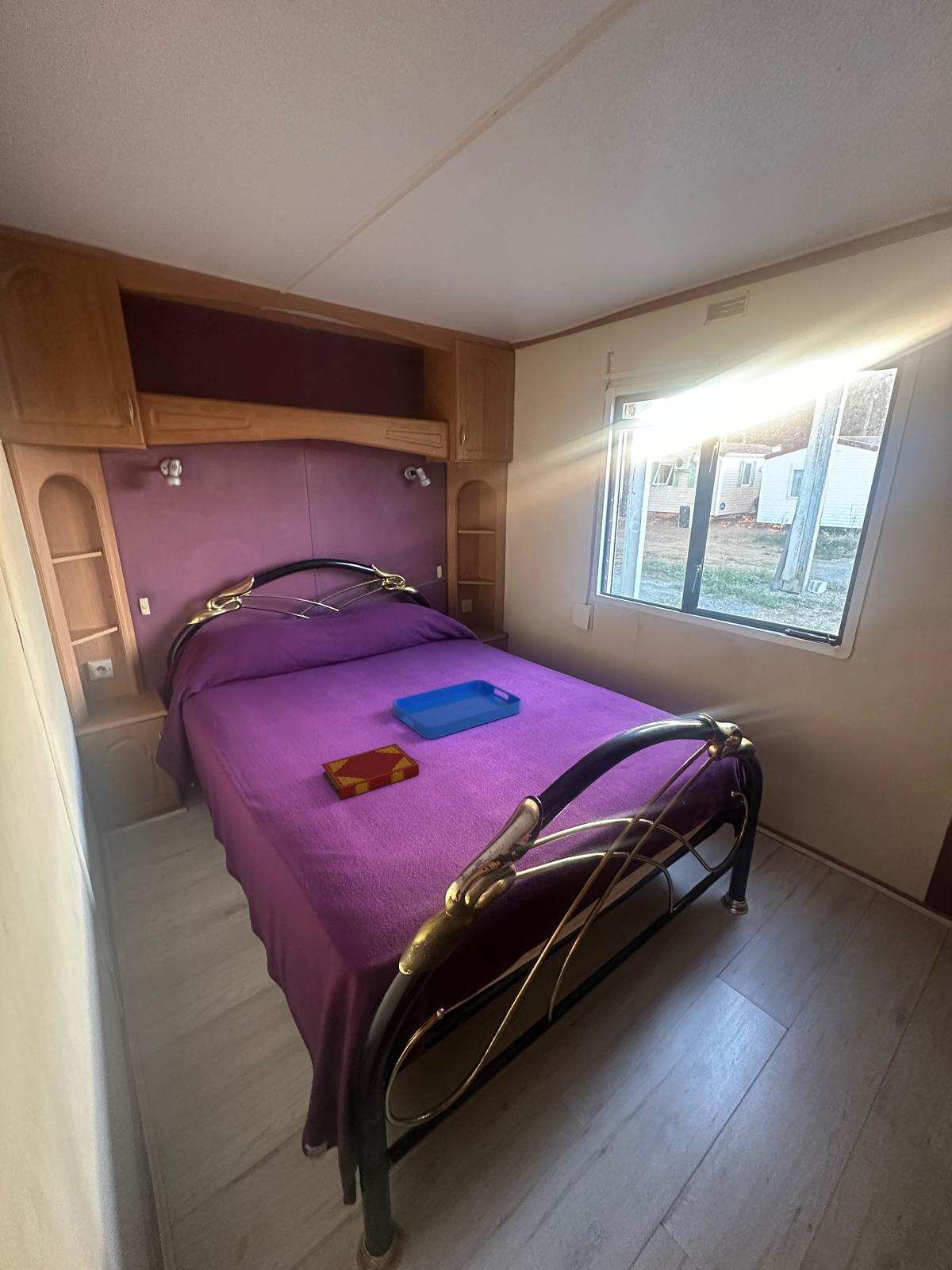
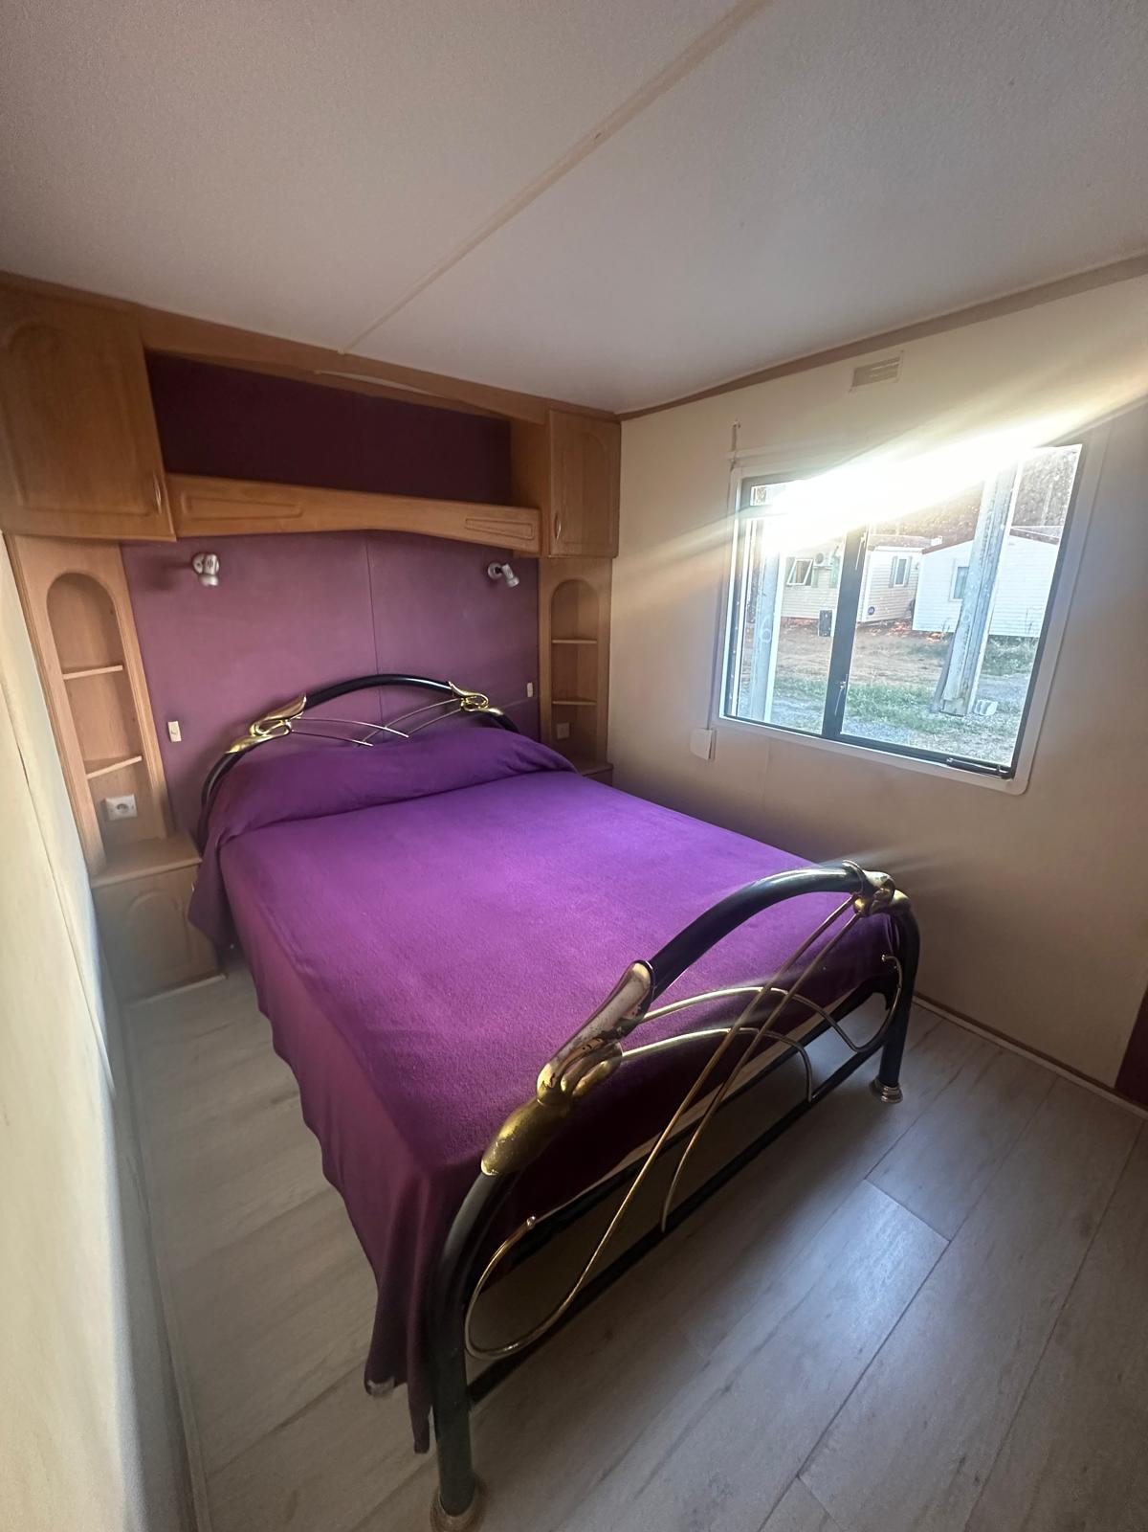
- hardback book [321,743,420,801]
- serving tray [392,679,522,740]
